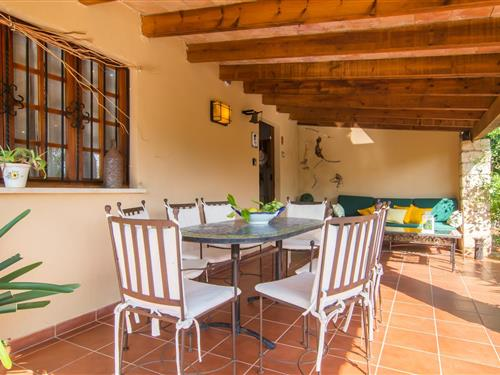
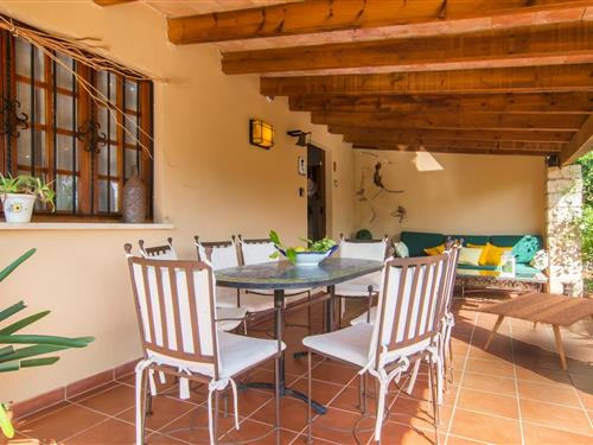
+ coffee table [474,291,593,371]
